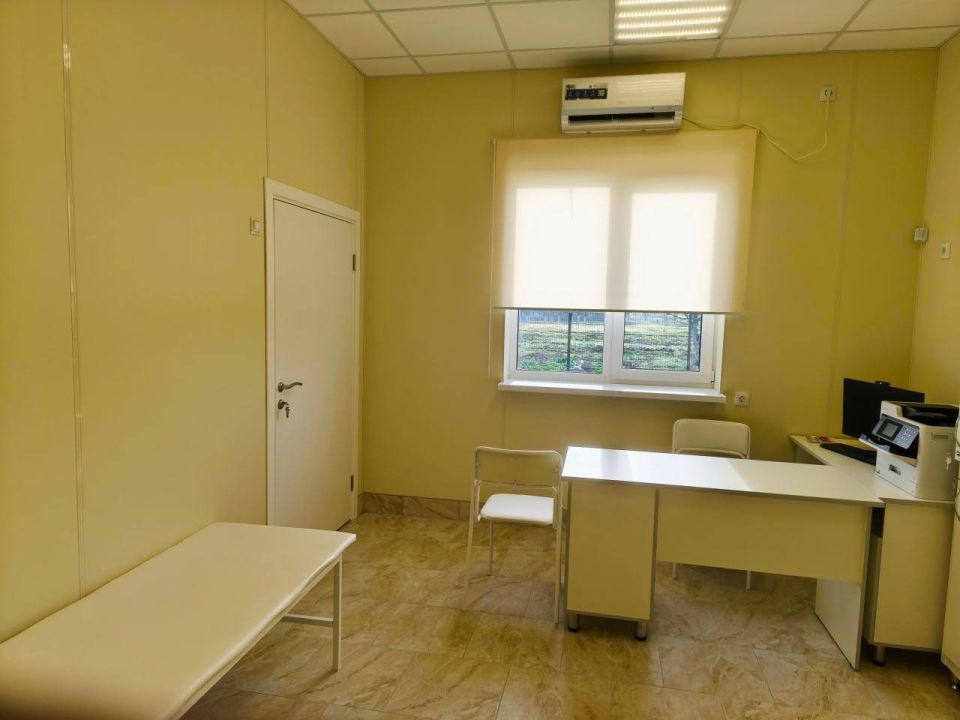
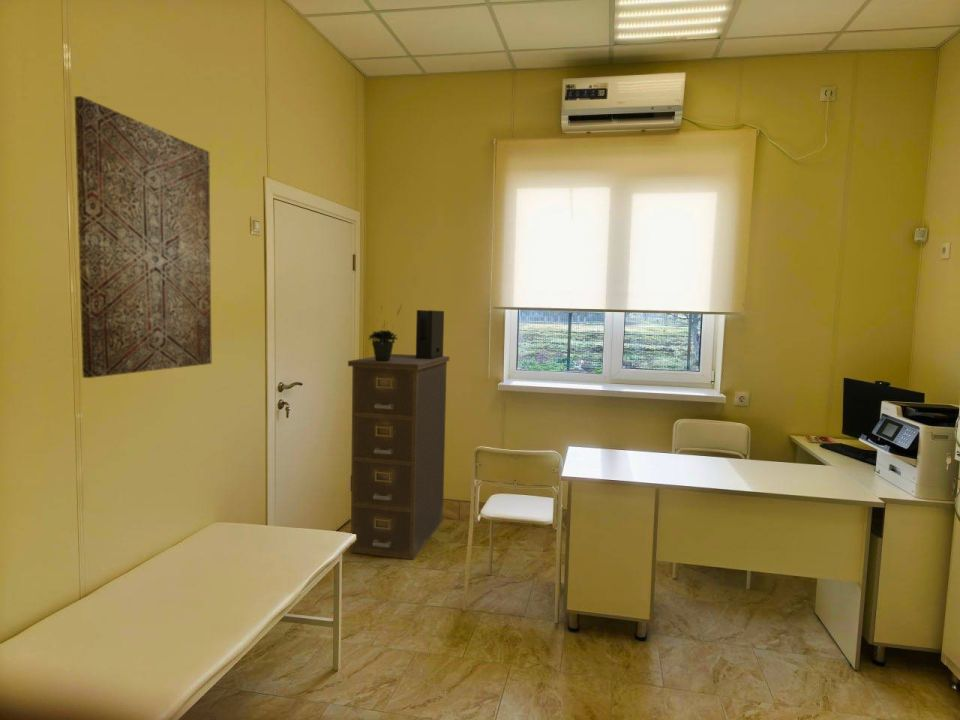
+ file holder [415,309,445,359]
+ wall art [74,95,213,379]
+ filing cabinet [347,353,450,561]
+ potted plant [367,305,402,362]
